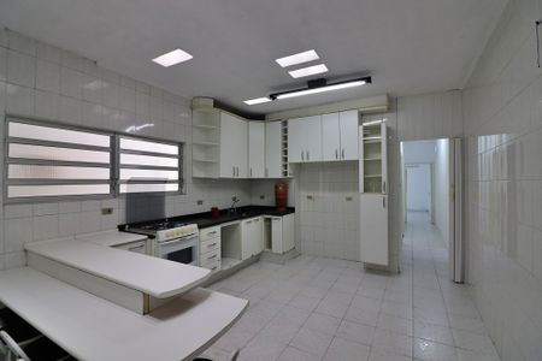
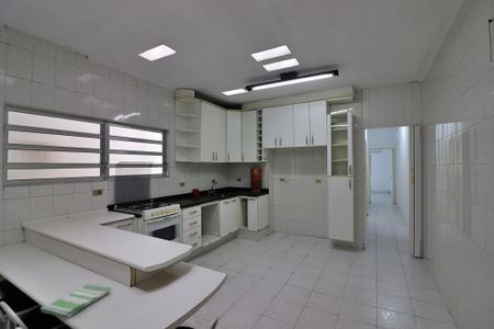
+ dish towel [40,283,113,319]
